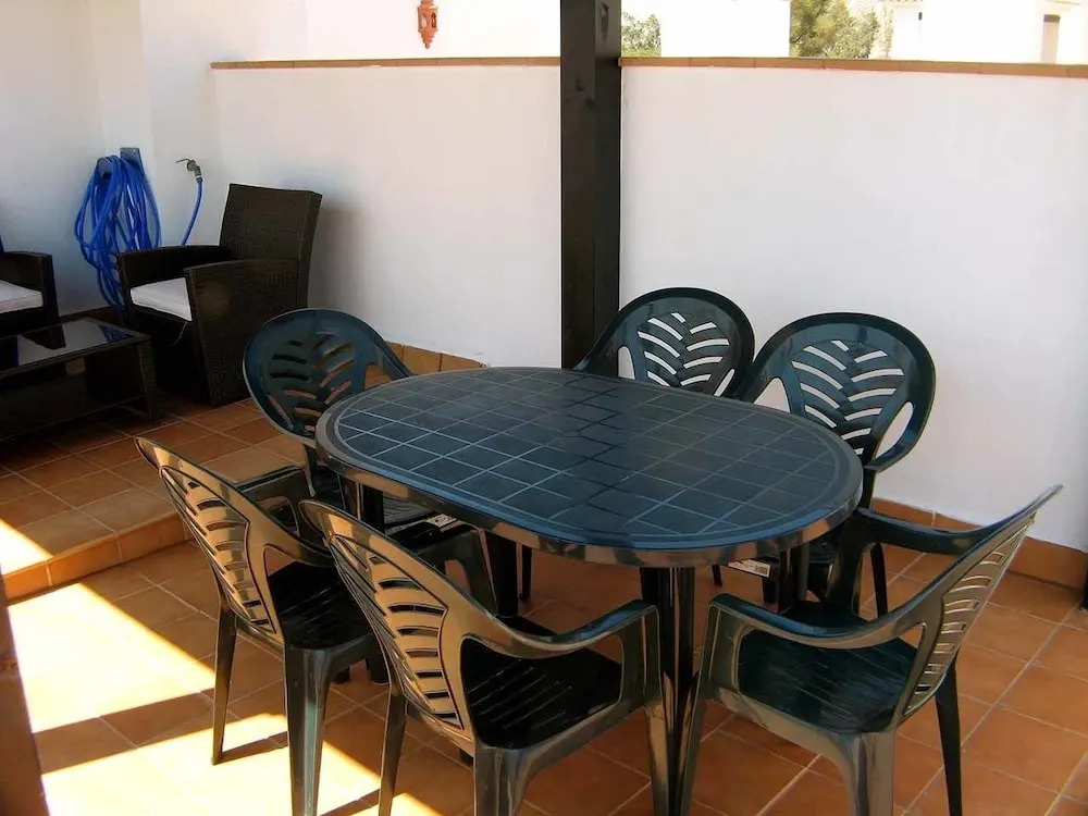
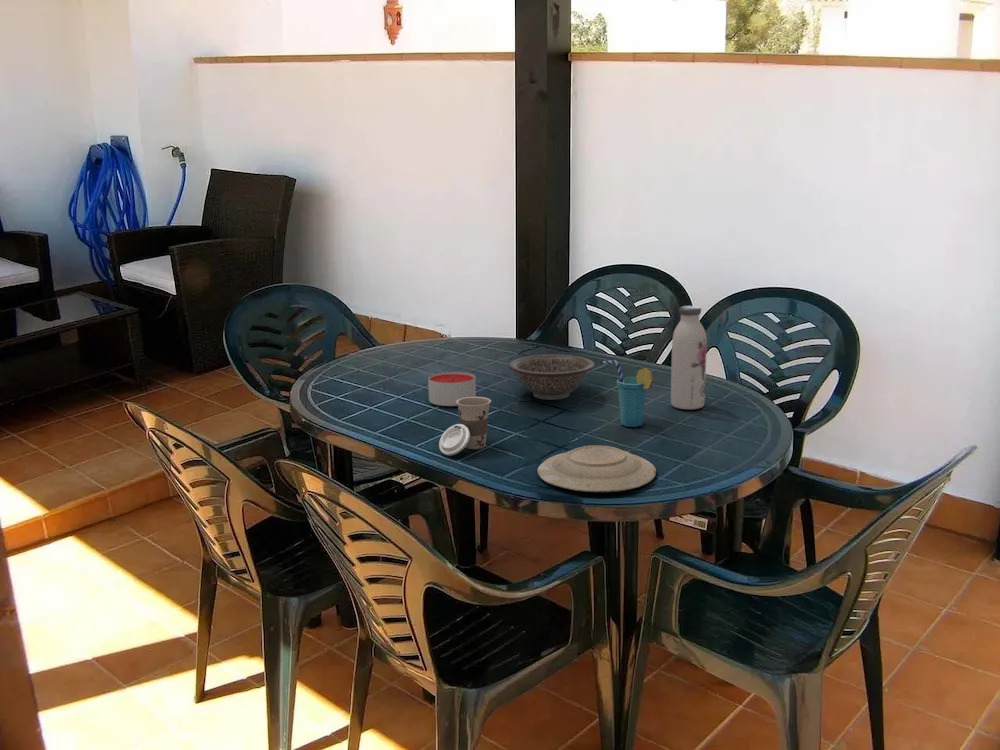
+ water bottle [670,305,707,410]
+ plate [537,444,657,493]
+ cup [438,396,492,456]
+ decorative bowl [508,354,595,401]
+ cup [602,359,654,428]
+ candle [427,371,477,407]
